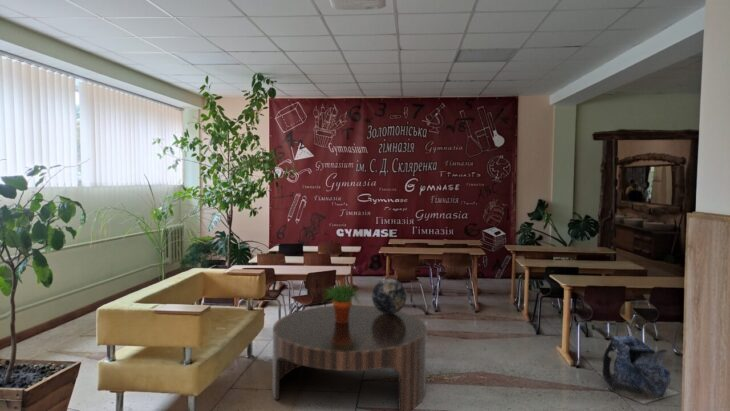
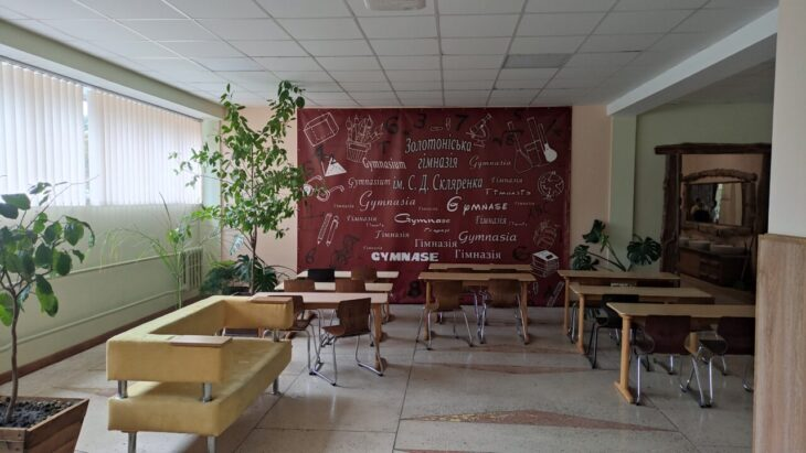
- coffee table [272,304,428,411]
- globe [371,278,407,314]
- backpack [601,335,680,405]
- potted plant [321,283,364,323]
